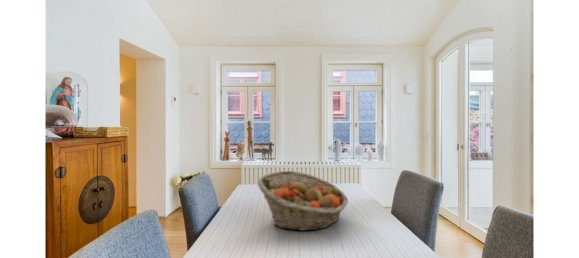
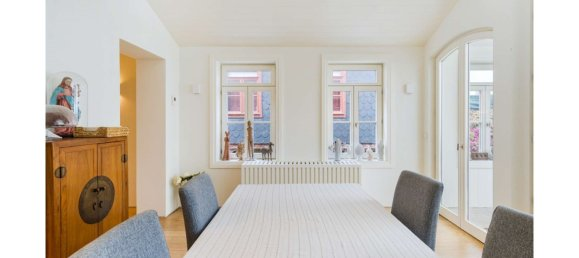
- fruit basket [256,170,349,232]
